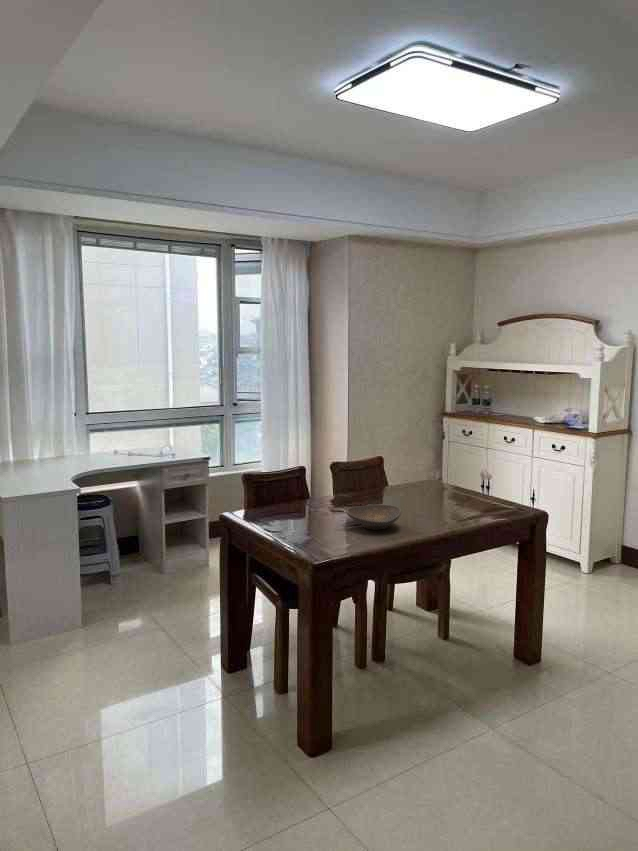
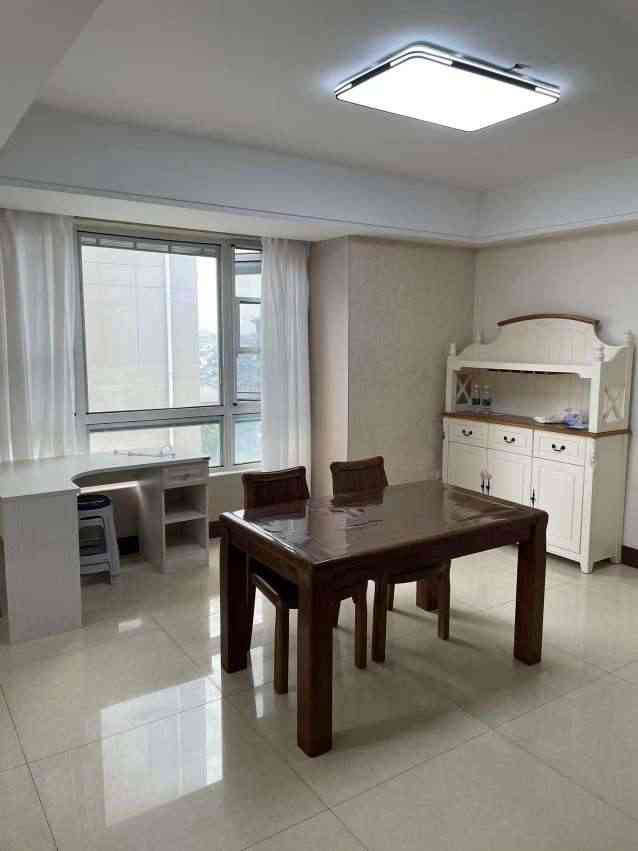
- decorative bowl [345,503,402,530]
